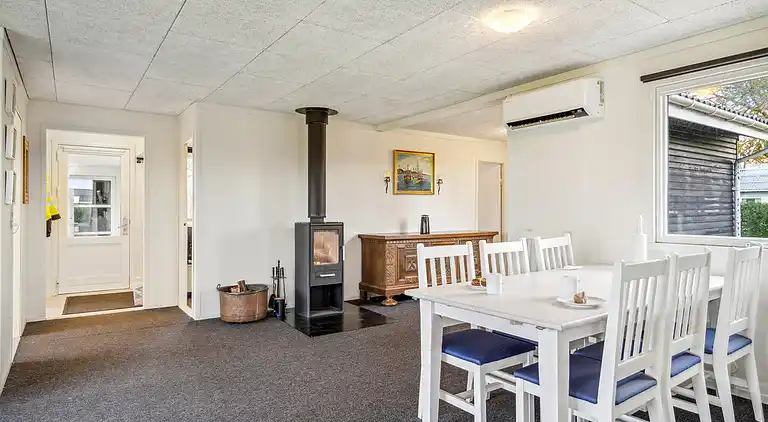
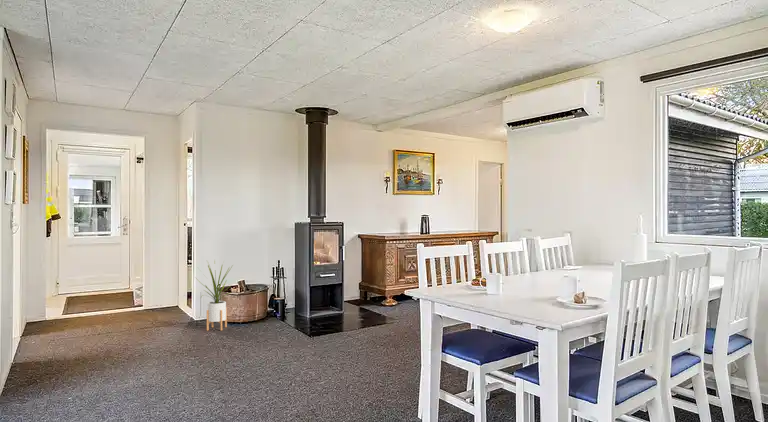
+ house plant [194,260,234,332]
